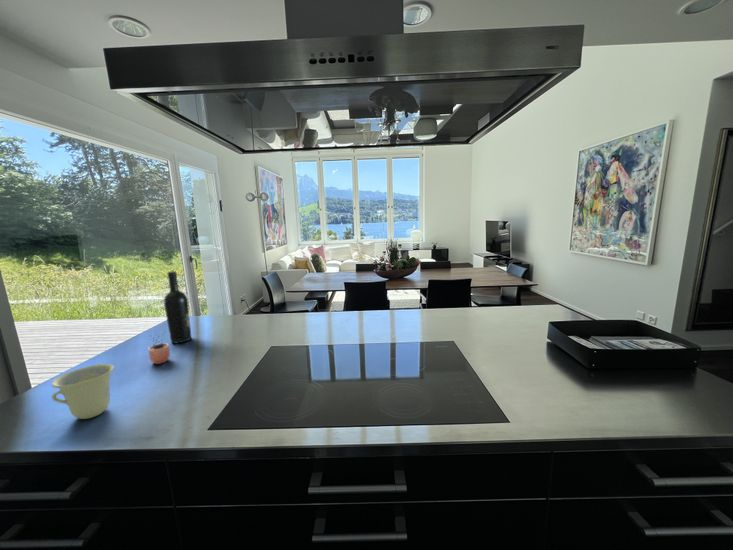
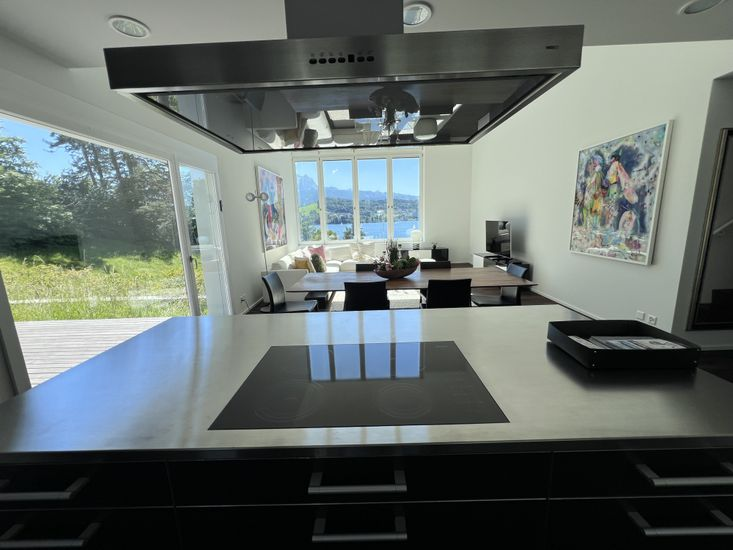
- cocoa [147,330,171,365]
- cup [51,363,115,420]
- wine bottle [163,270,192,344]
